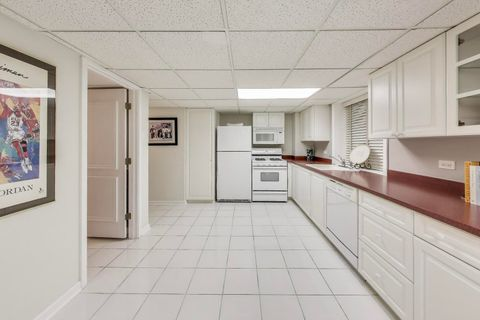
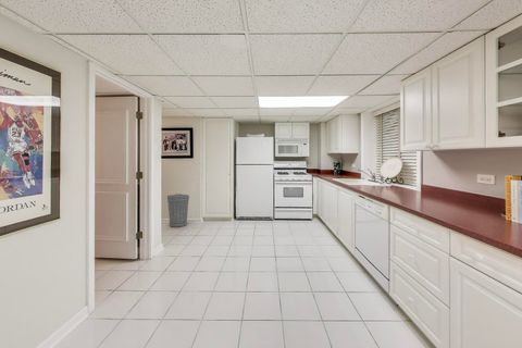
+ trash can [166,192,190,228]
